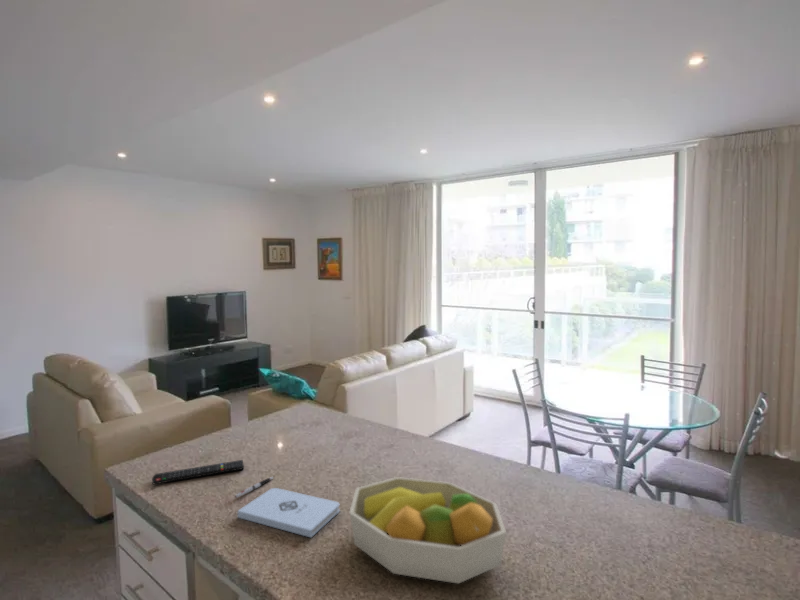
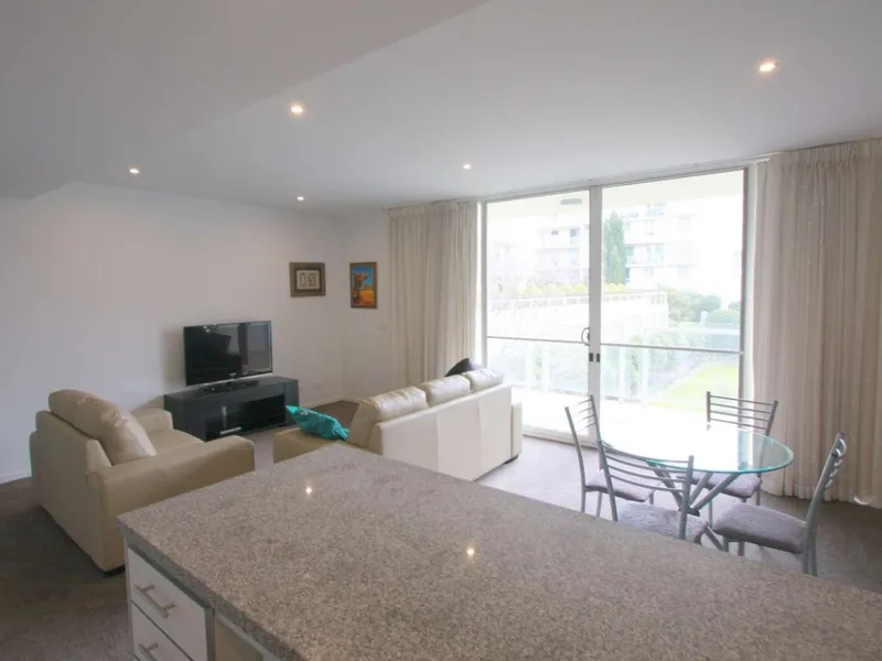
- pen [234,476,275,499]
- fruit bowl [348,476,507,584]
- remote control [151,459,245,486]
- notepad [237,487,341,538]
